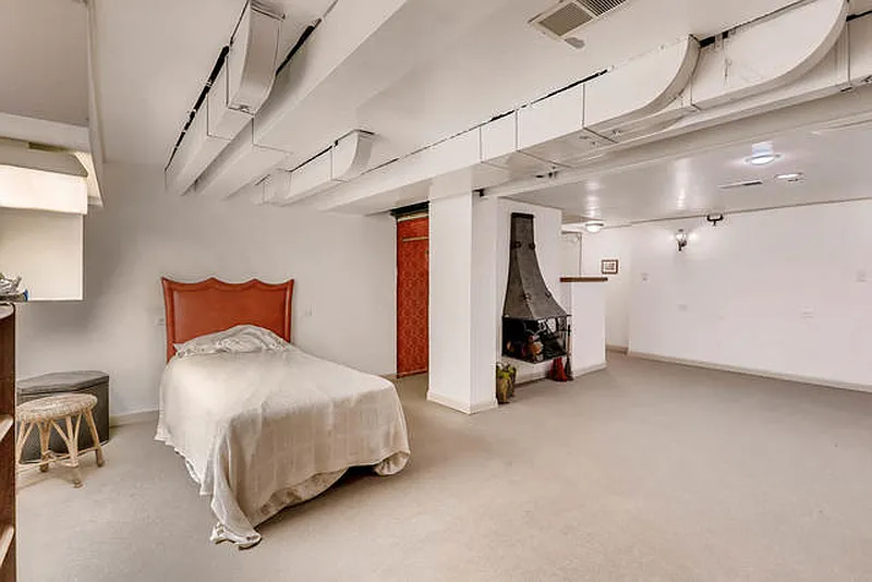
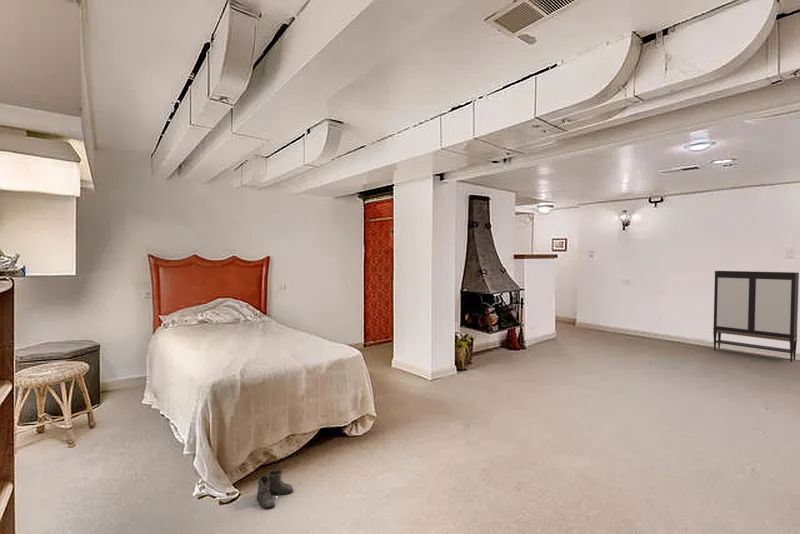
+ boots [251,469,294,510]
+ storage cabinet [712,270,800,363]
